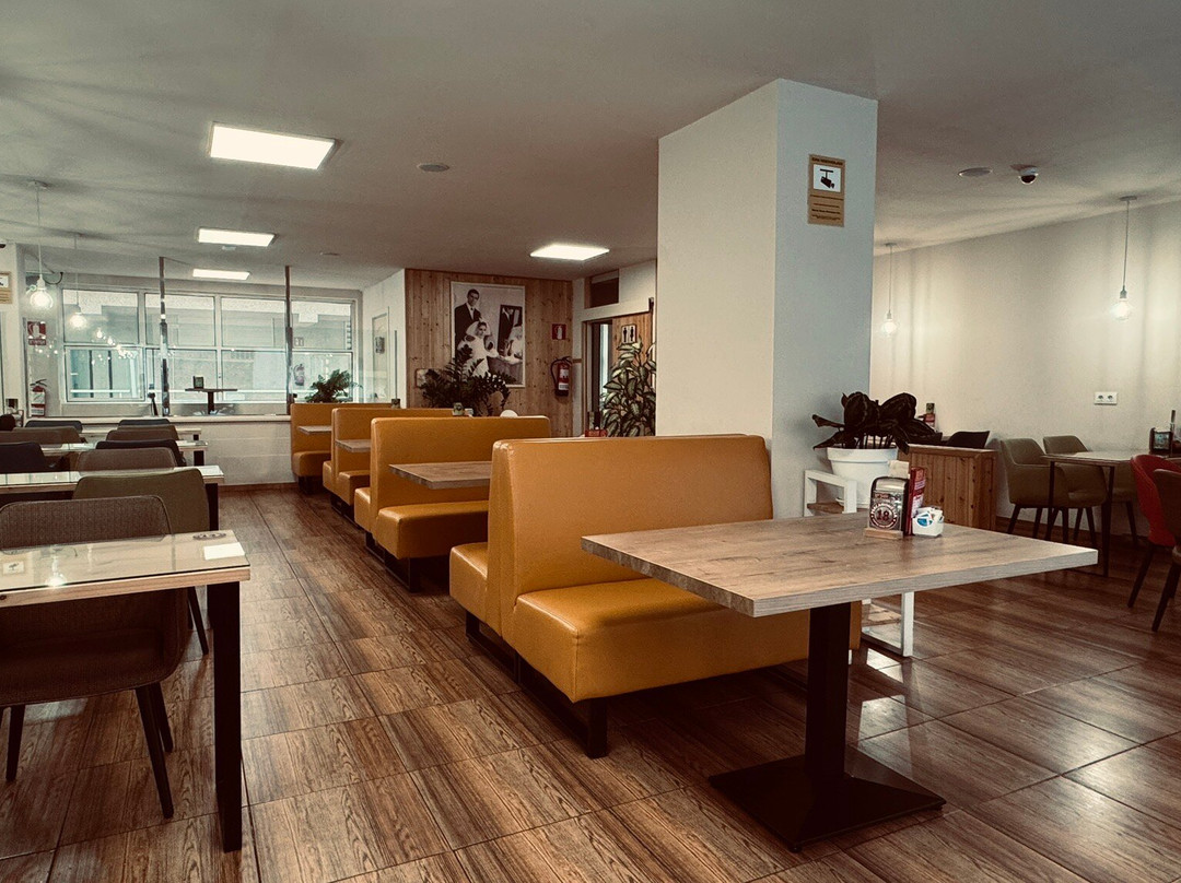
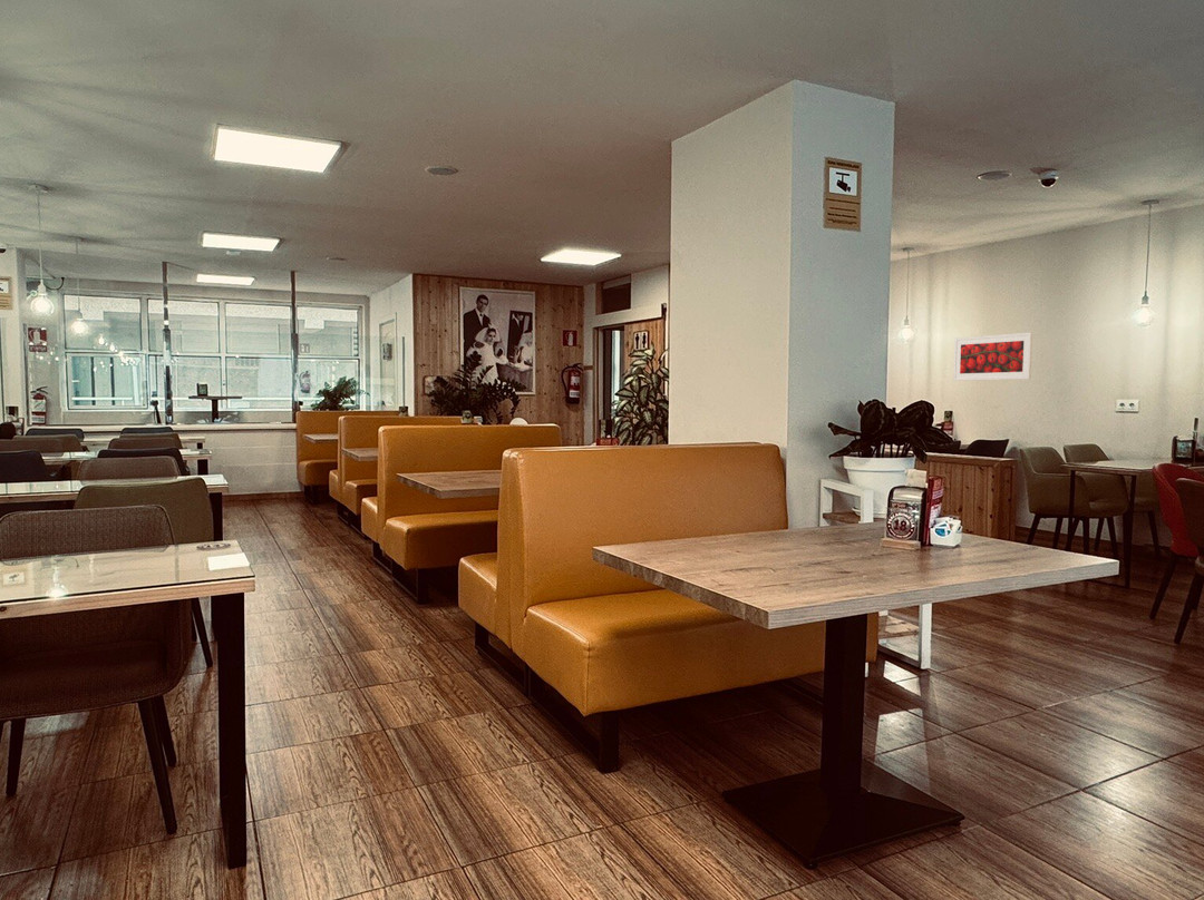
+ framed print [952,332,1033,382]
